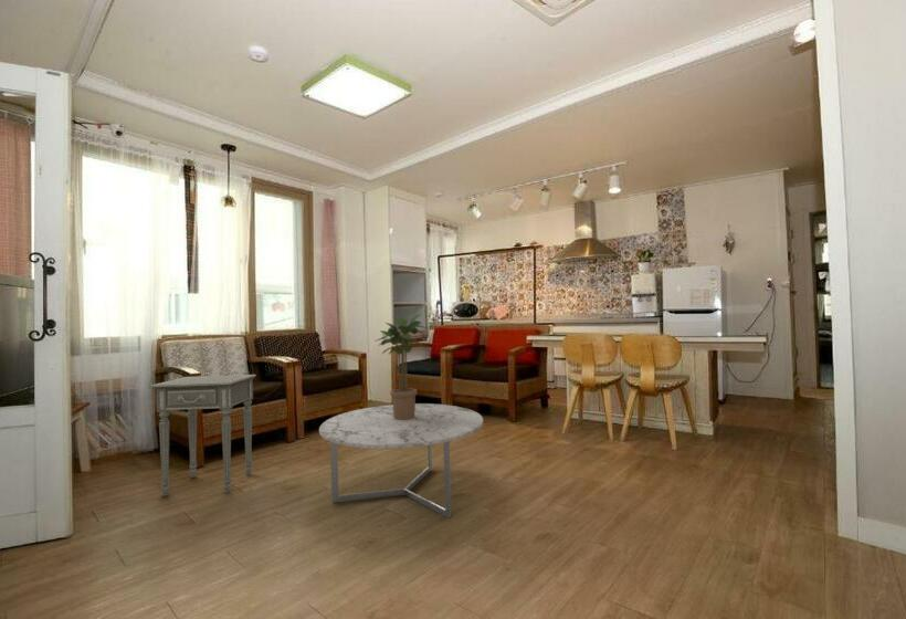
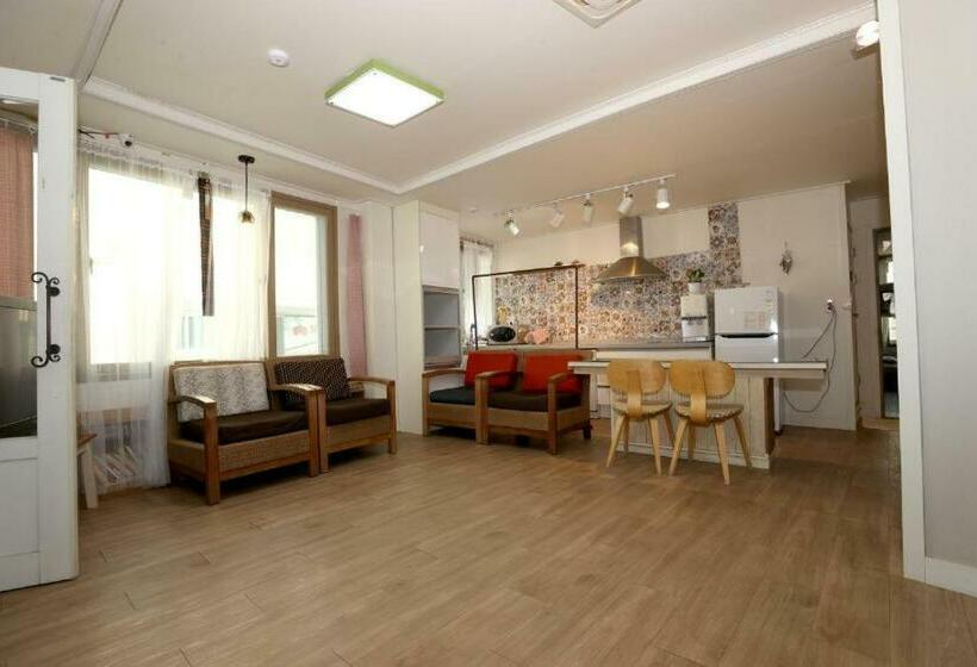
- potted plant [375,313,430,420]
- coffee table [318,402,484,520]
- side table [149,374,257,497]
